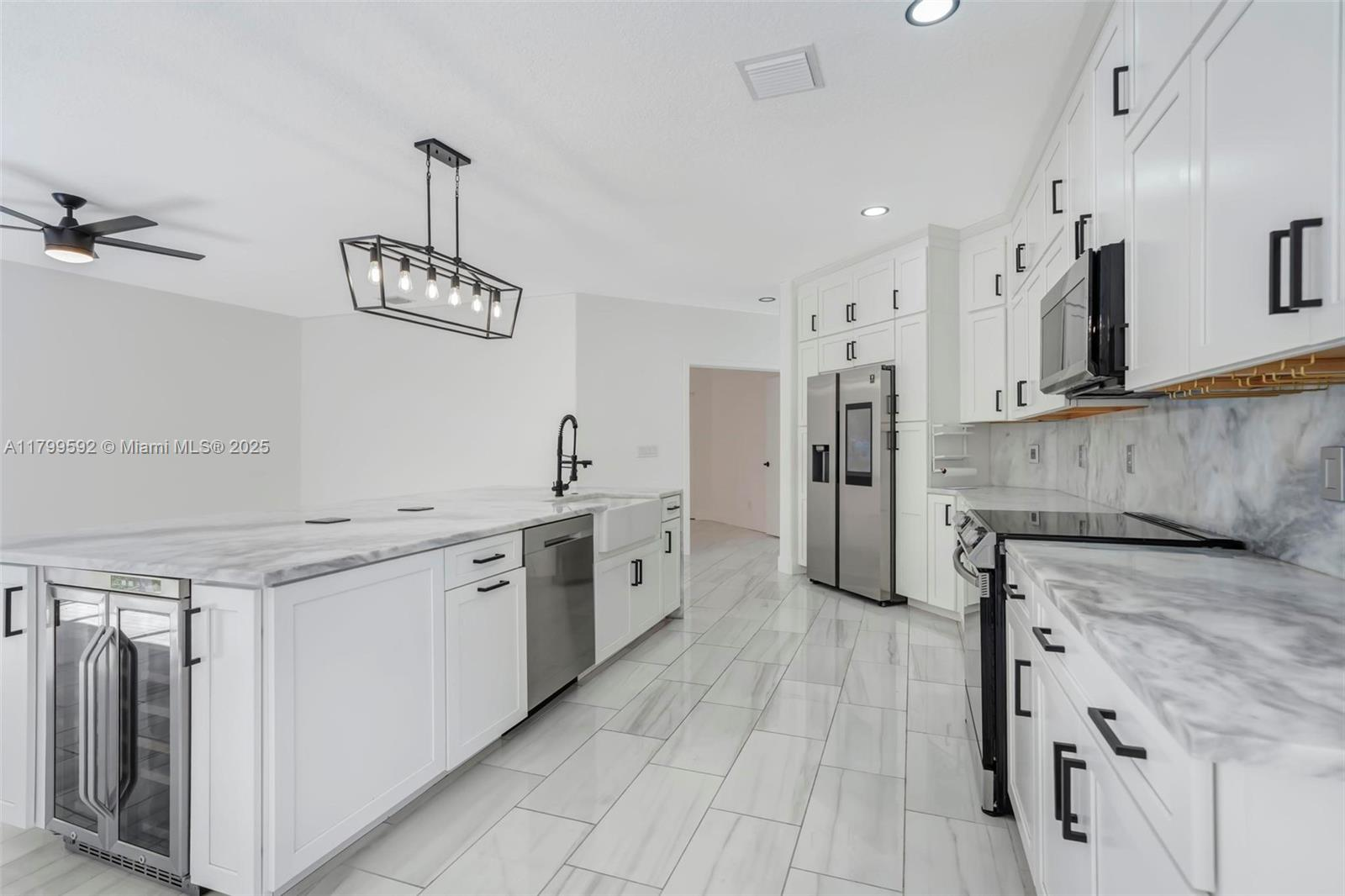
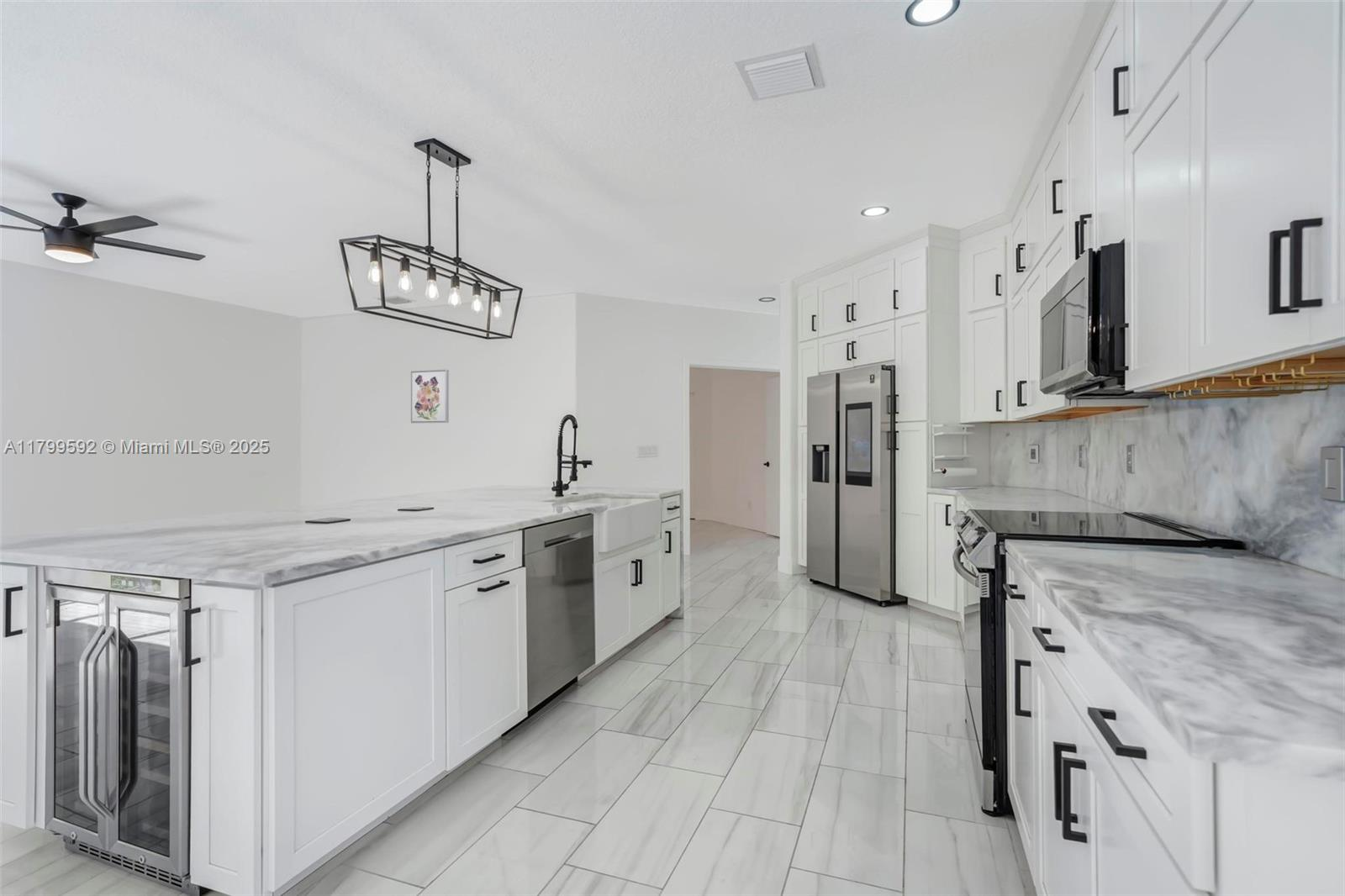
+ wall art [410,369,450,424]
